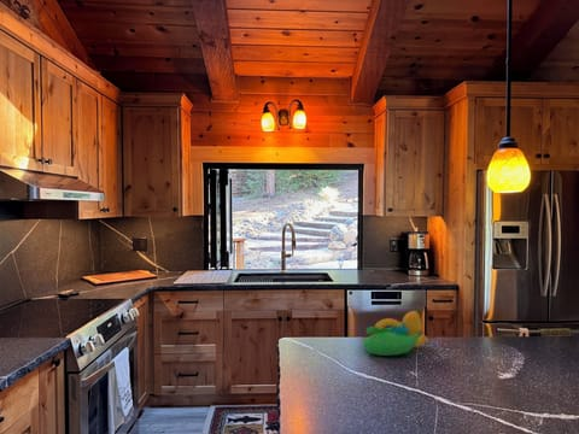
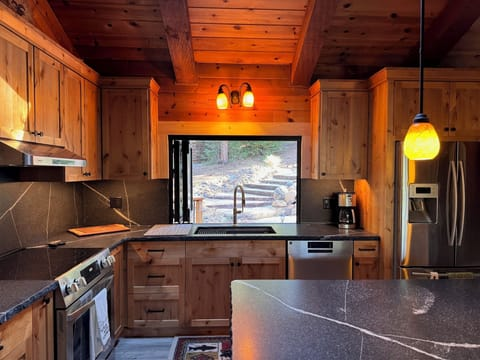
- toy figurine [362,310,429,357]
